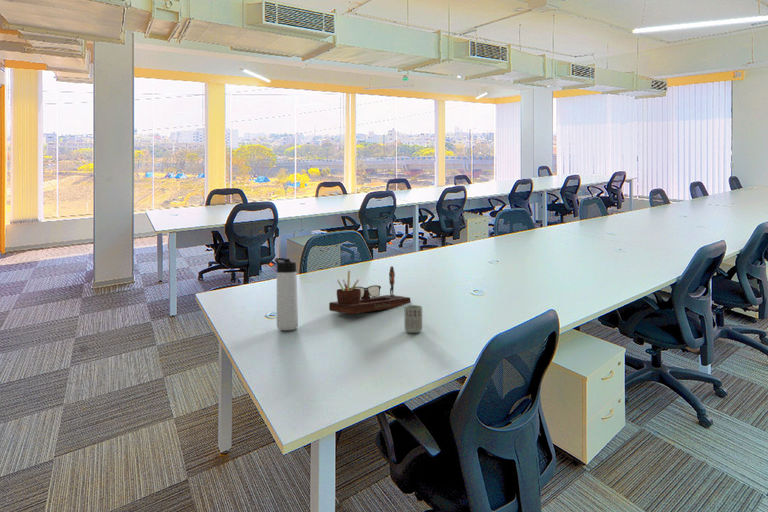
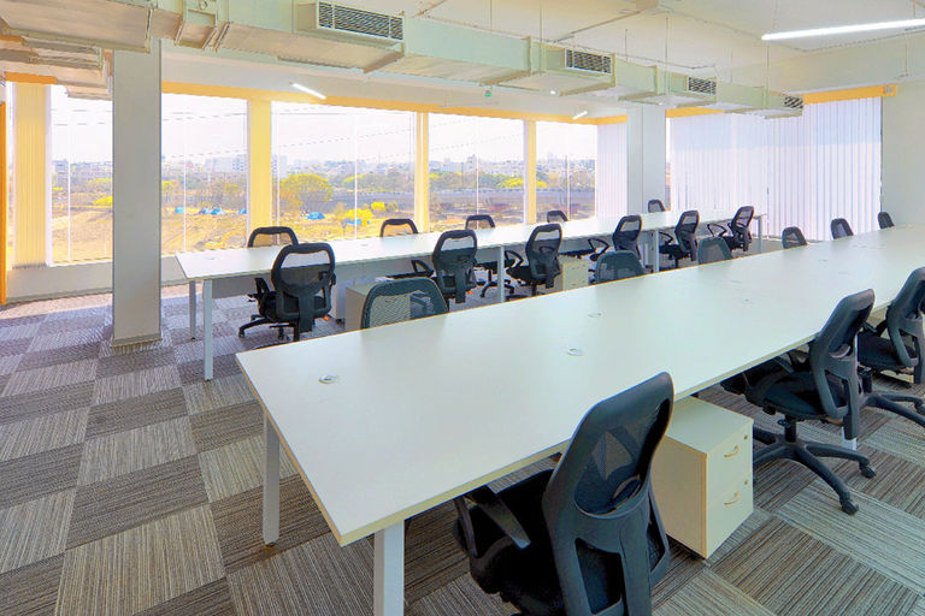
- thermos bottle [274,257,299,331]
- cup [404,304,423,334]
- desk organizer [328,265,411,315]
